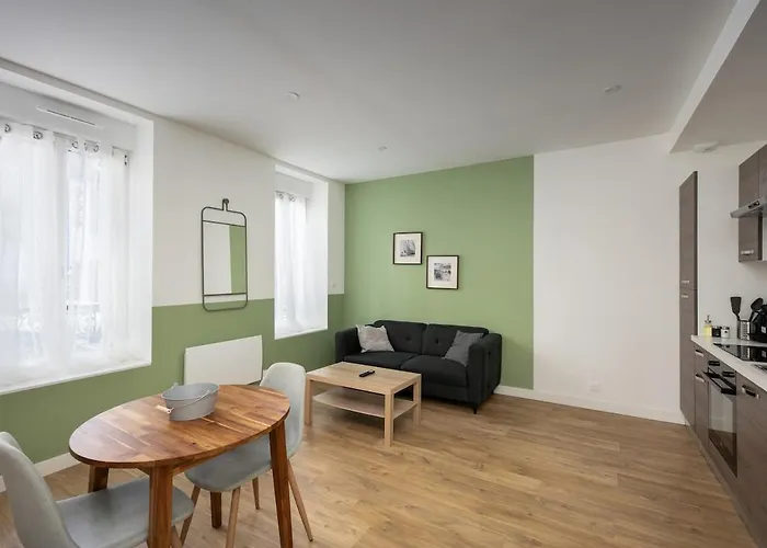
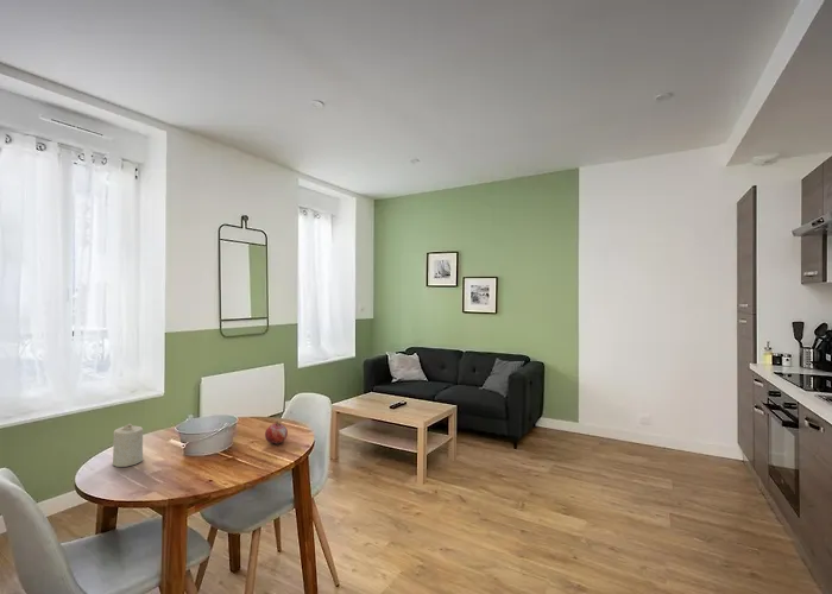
+ fruit [264,422,289,446]
+ candle [112,423,144,468]
